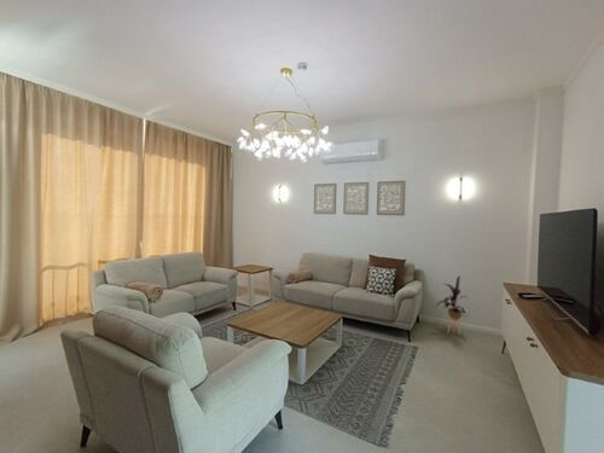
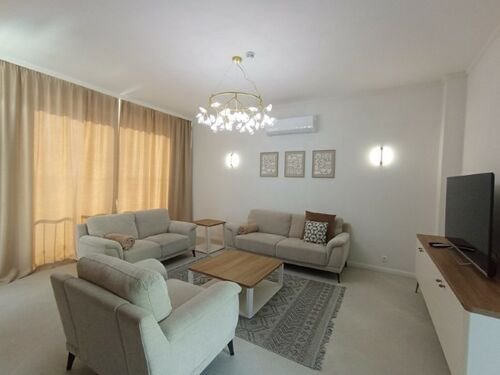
- house plant [435,275,470,336]
